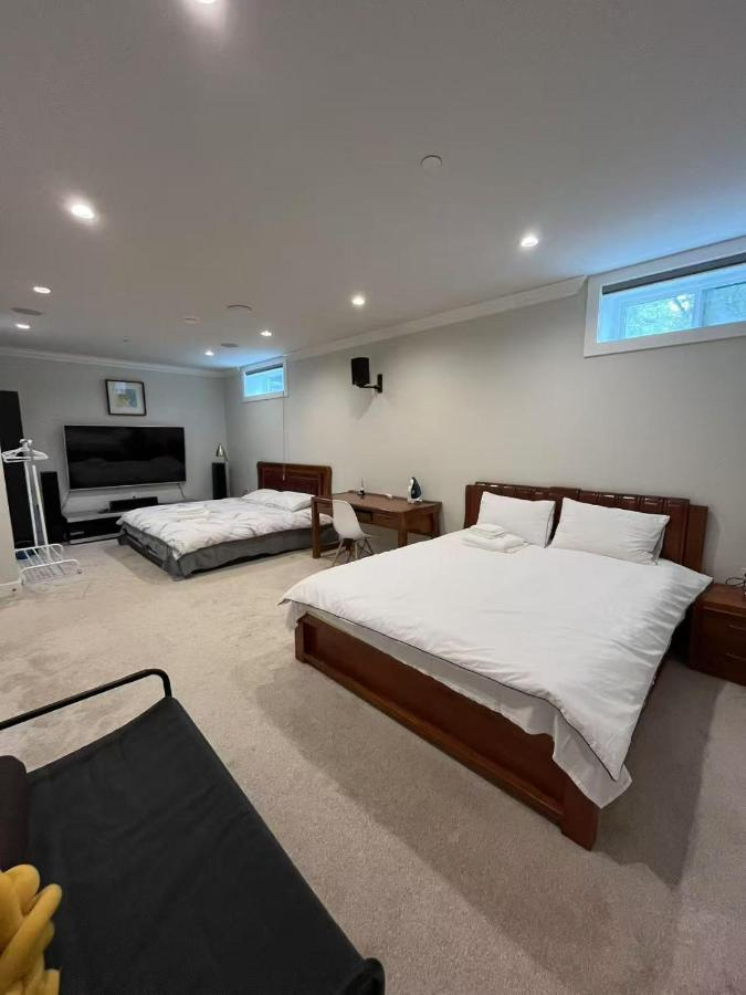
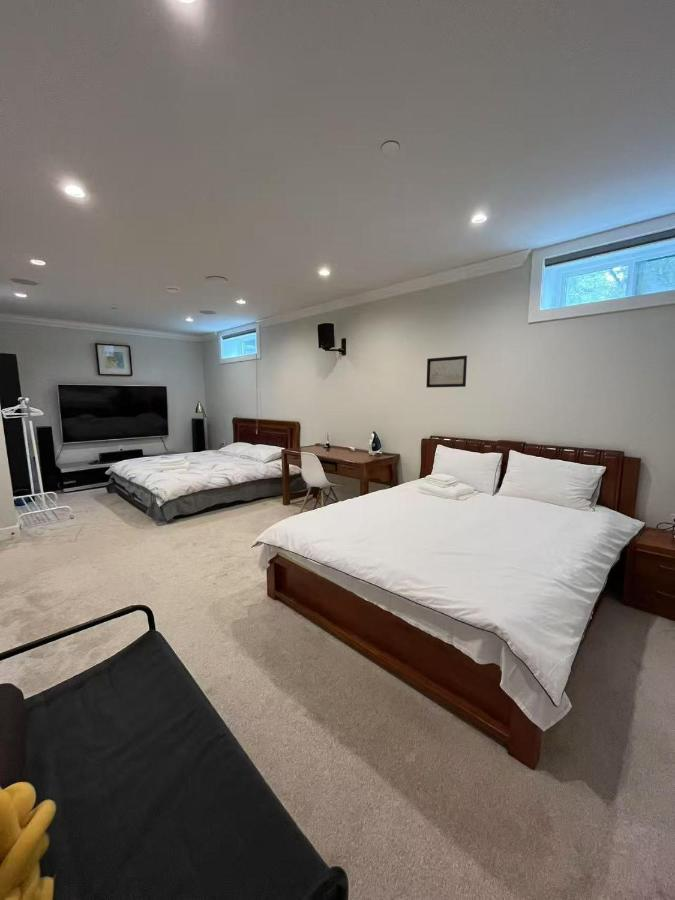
+ wall art [425,354,468,389]
